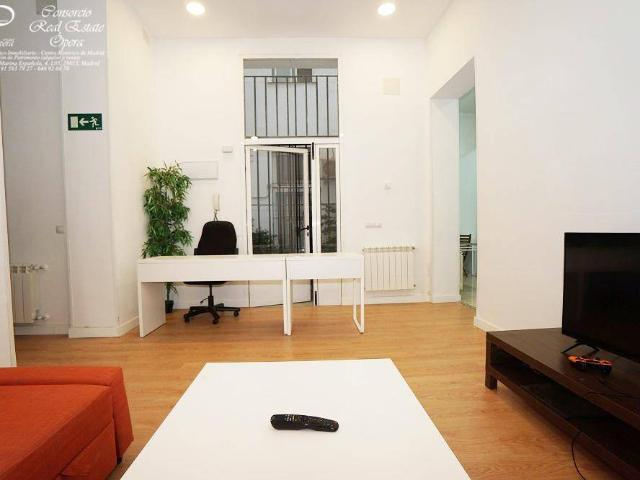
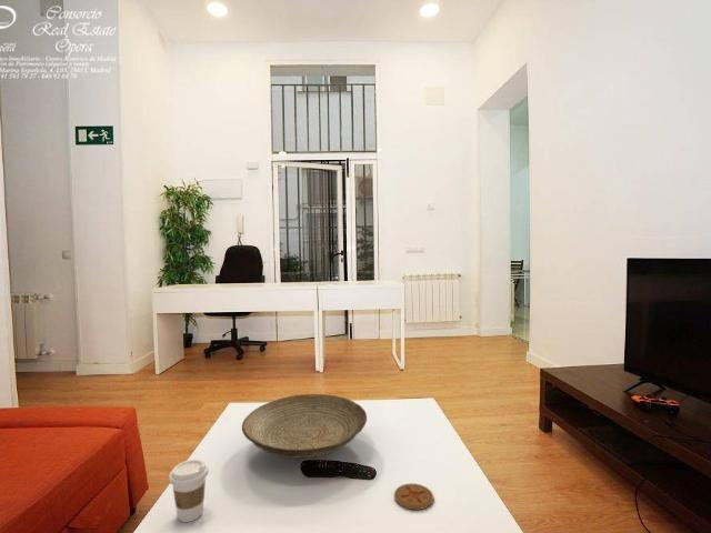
+ coffee cup [168,459,210,523]
+ decorative bowl [241,393,368,460]
+ coaster [393,483,434,511]
